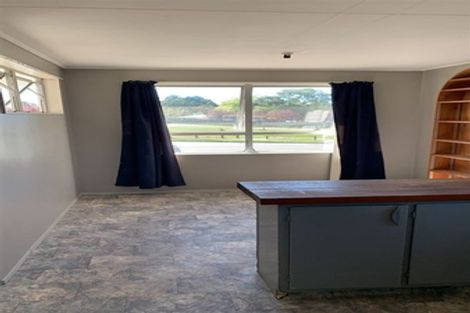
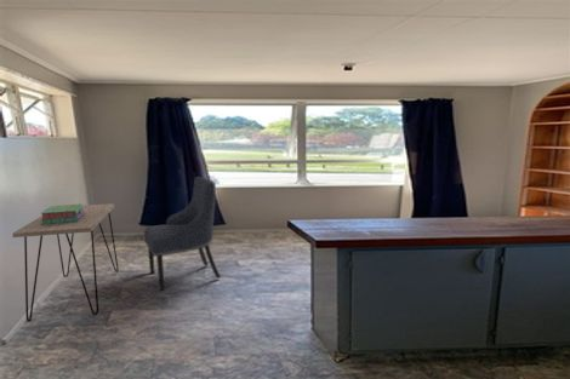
+ chair [143,176,222,292]
+ desk [11,202,120,323]
+ stack of books [40,203,84,225]
